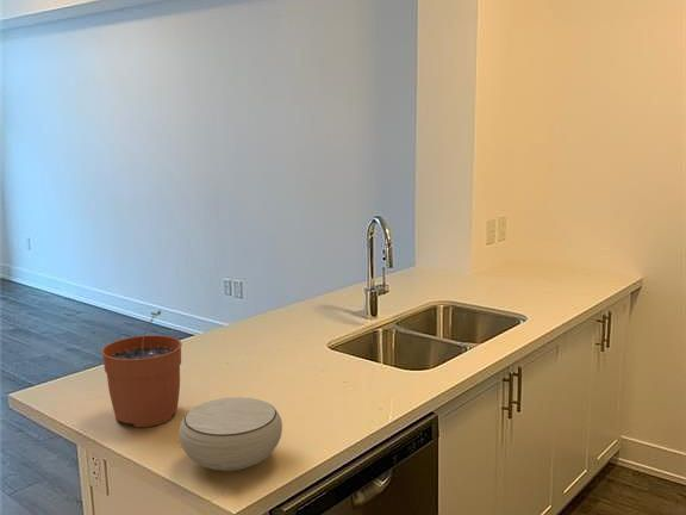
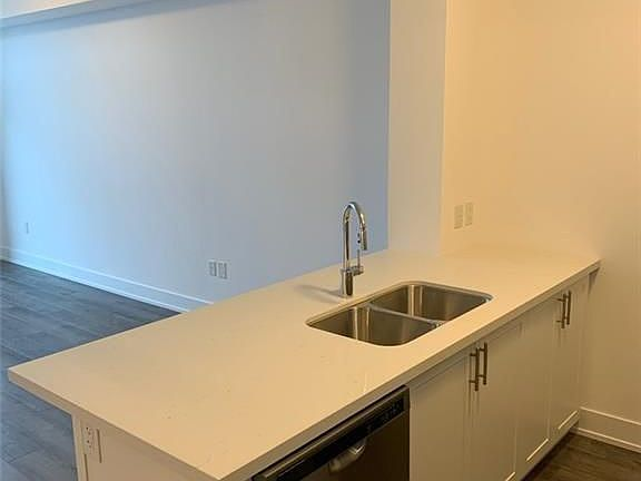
- bowl [179,396,283,472]
- plant pot [100,309,183,428]
